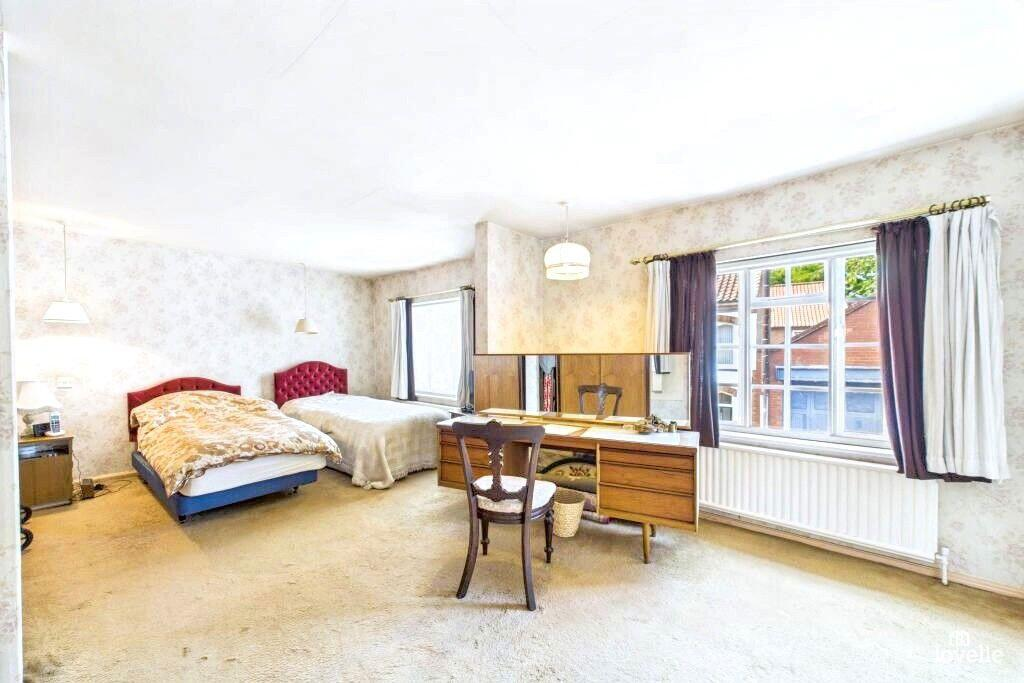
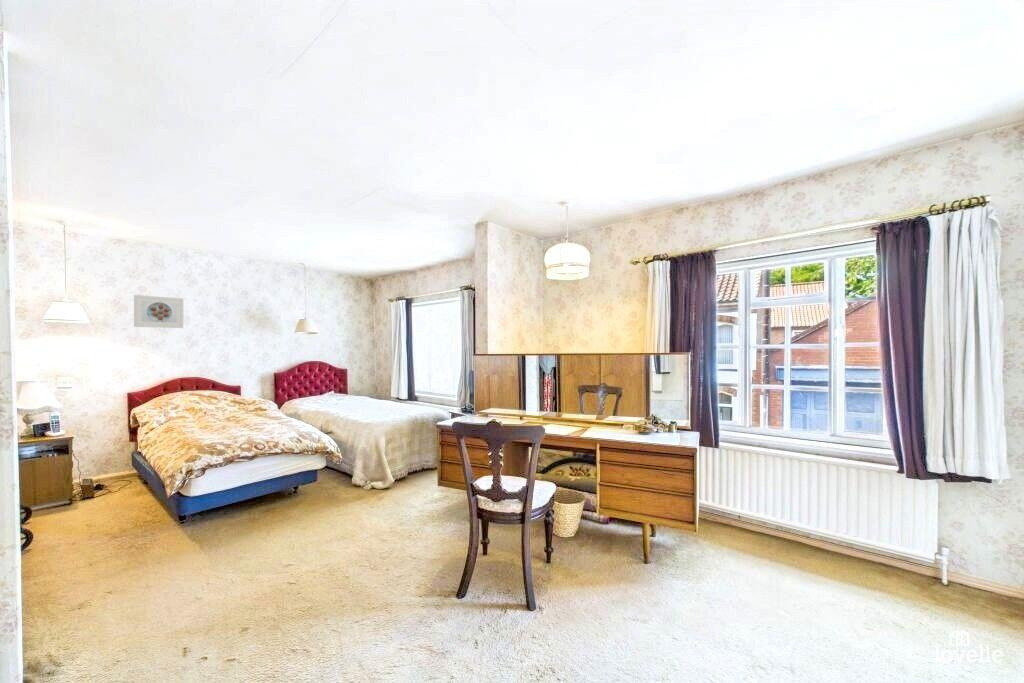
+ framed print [133,294,184,329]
